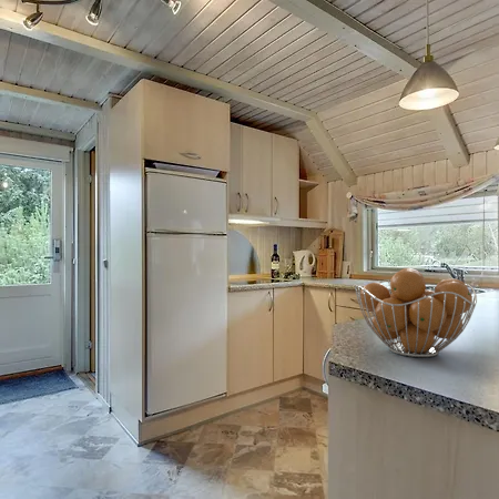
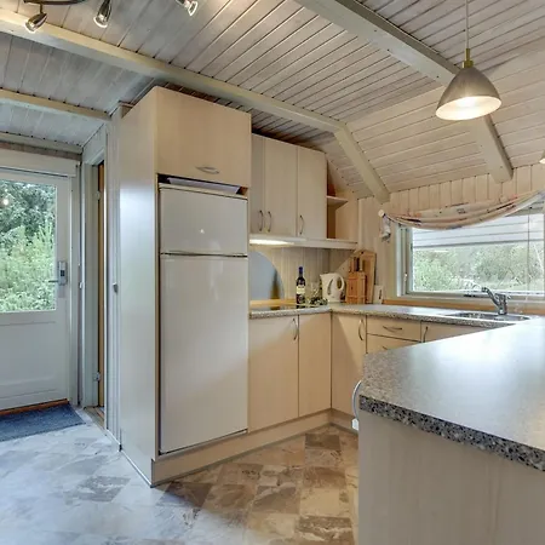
- fruit basket [354,267,478,358]
